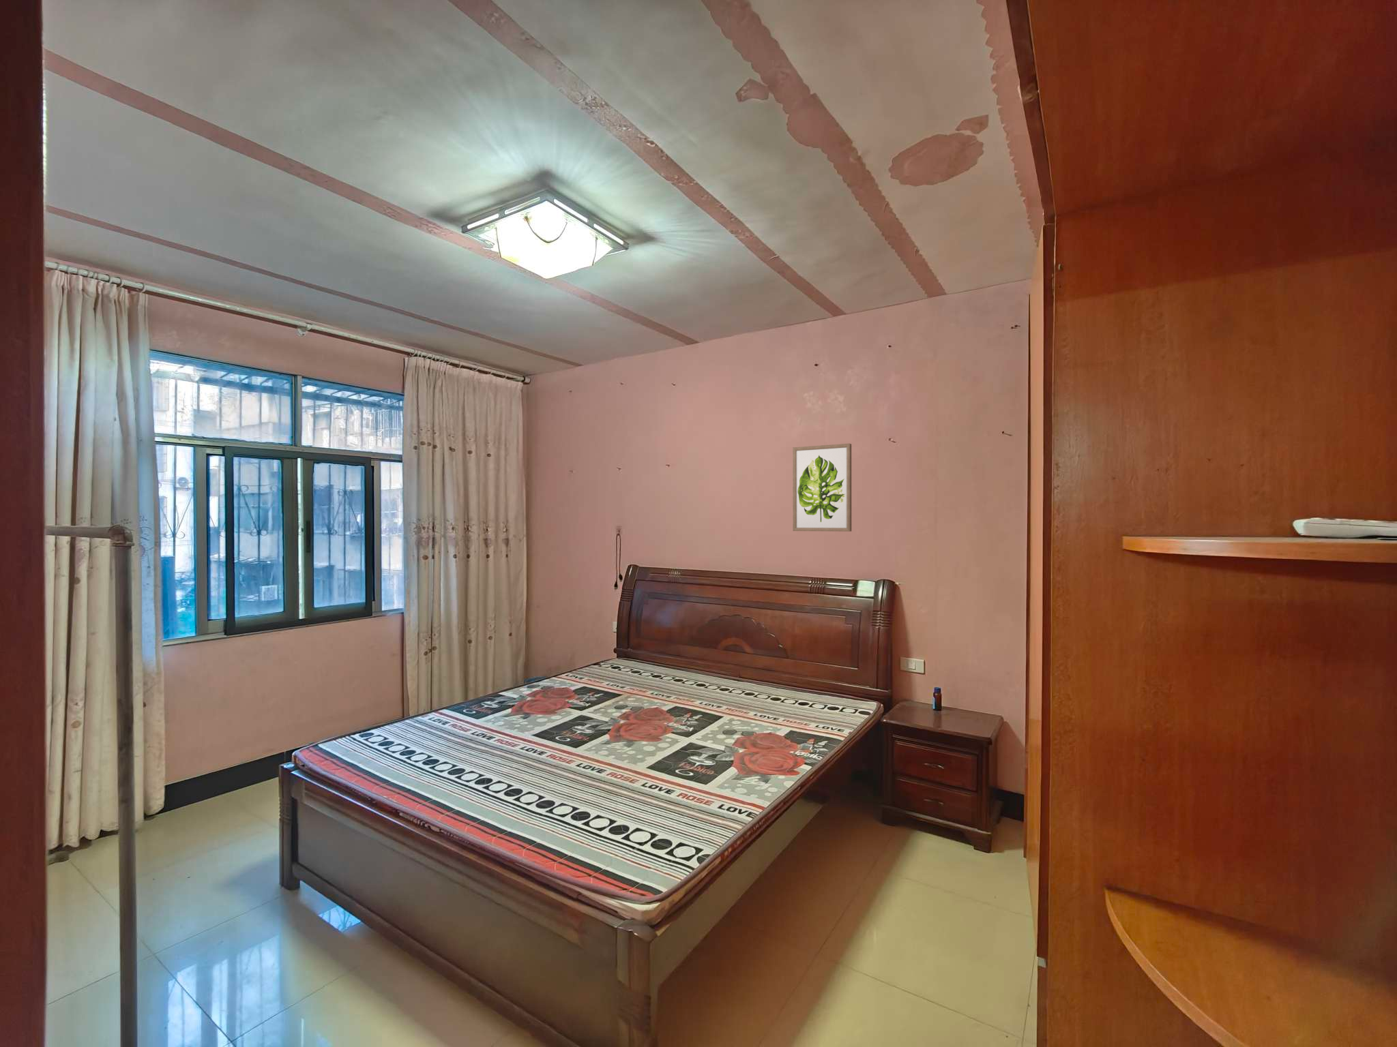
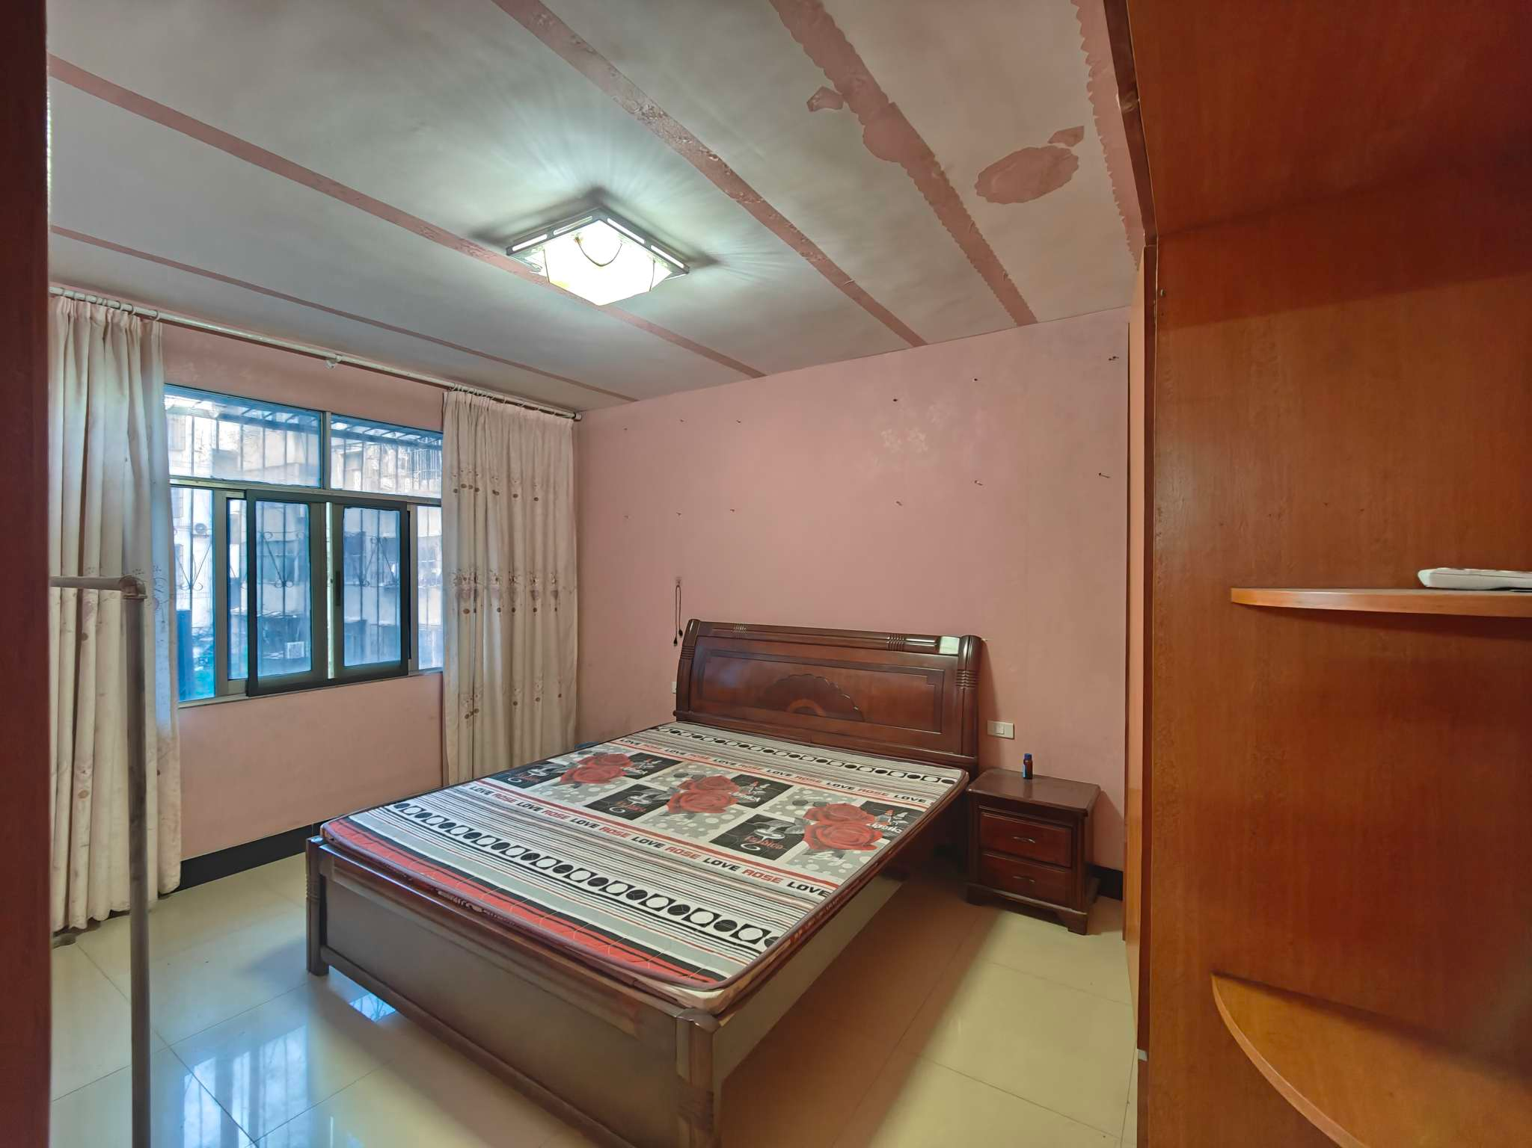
- wall art [792,443,853,532]
